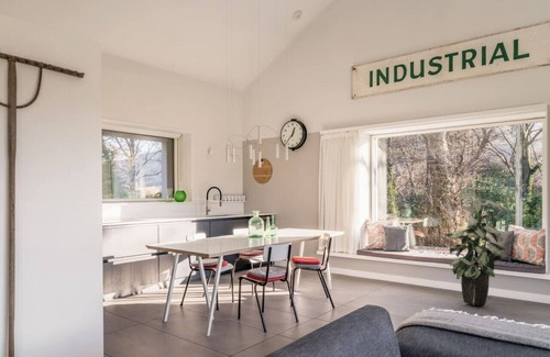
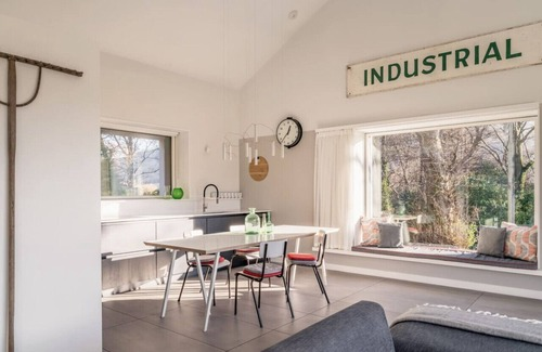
- indoor plant [443,192,509,306]
